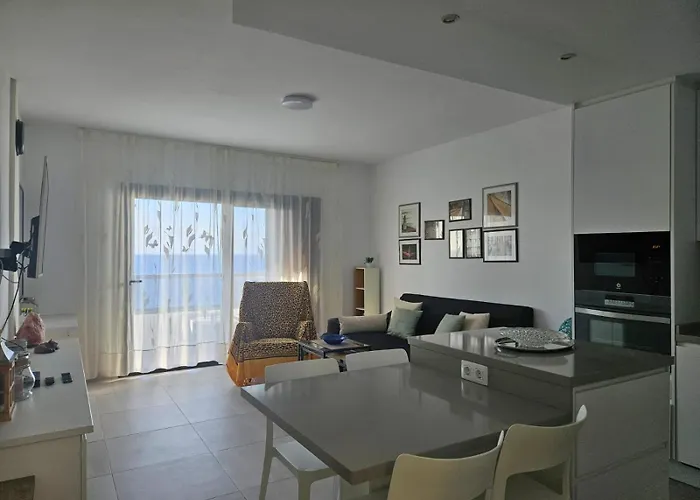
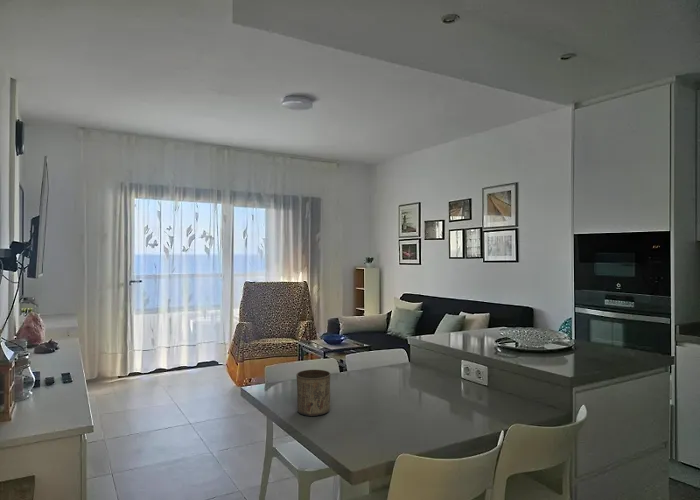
+ cup [295,369,331,417]
